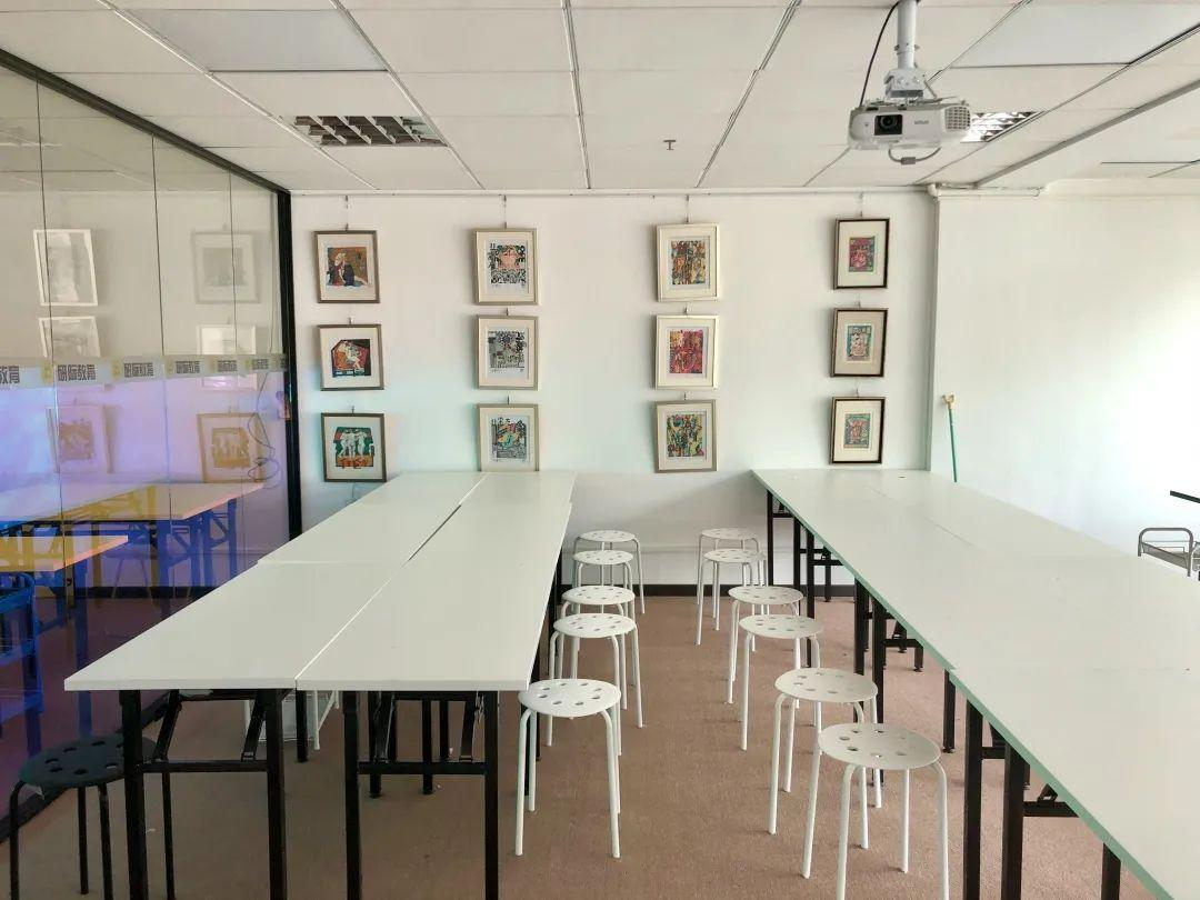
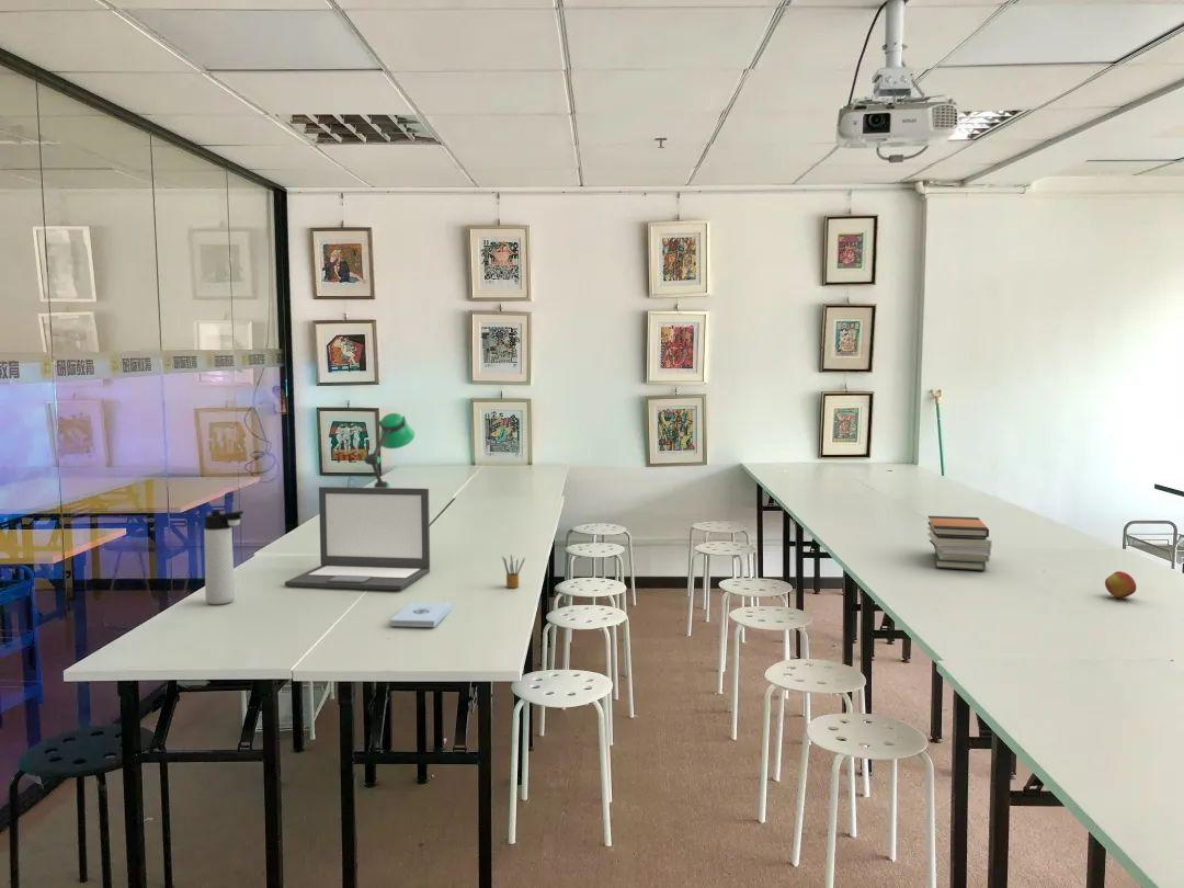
+ pencil box [501,554,526,589]
+ thermos bottle [203,509,244,605]
+ book stack [926,515,993,571]
+ desk lamp [363,412,415,488]
+ laptop [284,486,431,591]
+ notepad [390,601,454,628]
+ apple [1104,570,1137,599]
